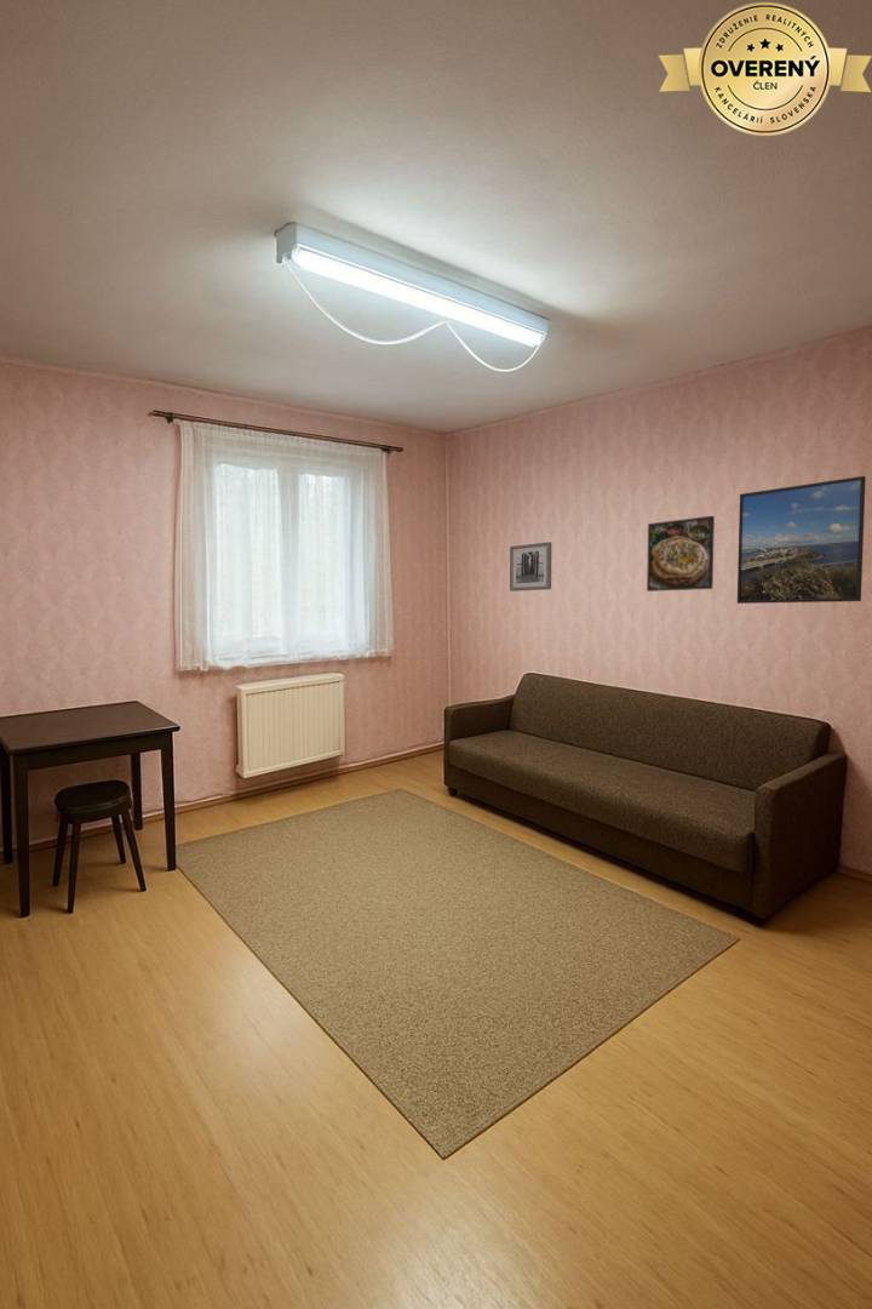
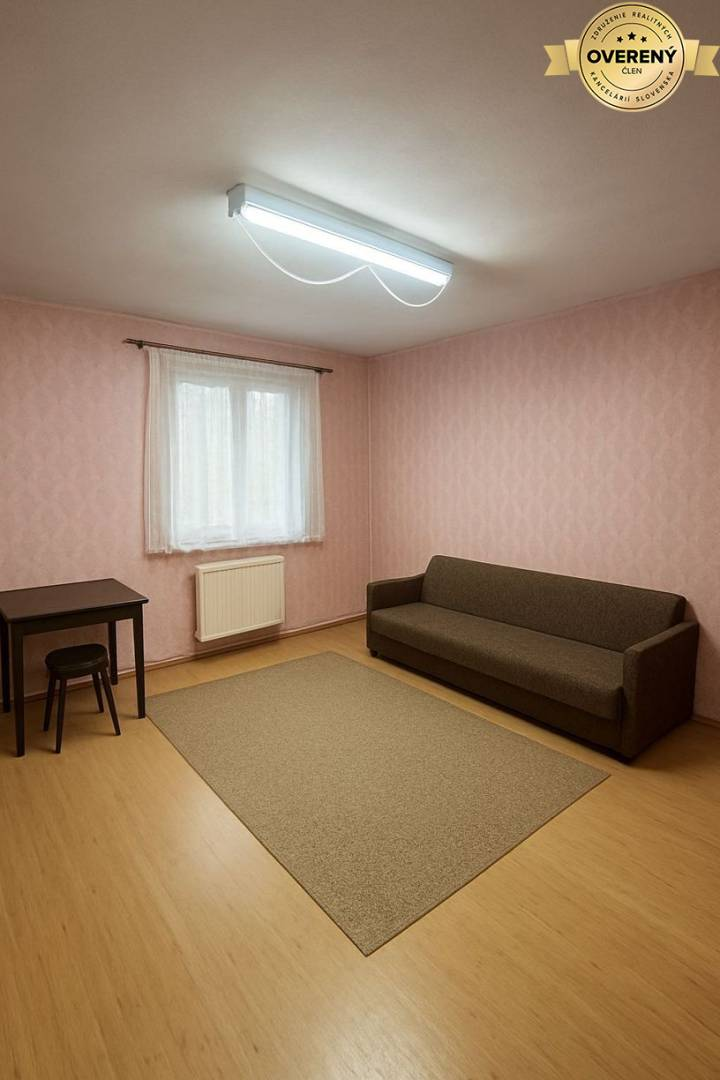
- wall art [509,541,552,593]
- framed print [736,475,867,605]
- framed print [646,515,716,593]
